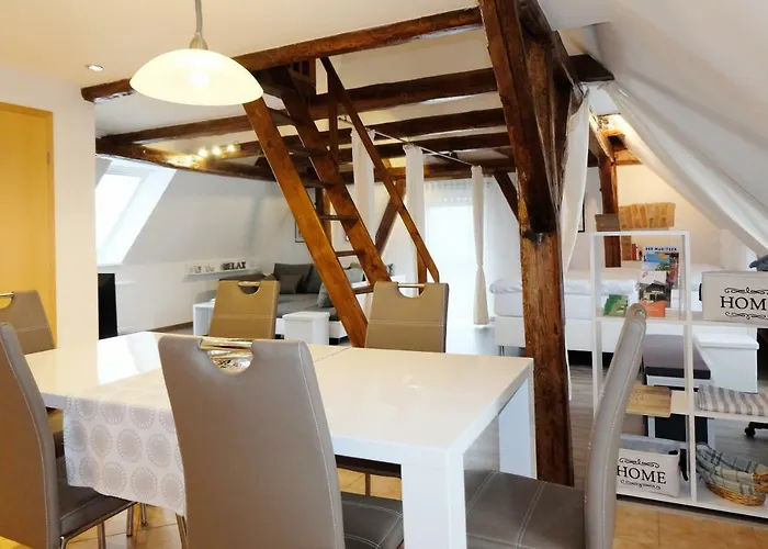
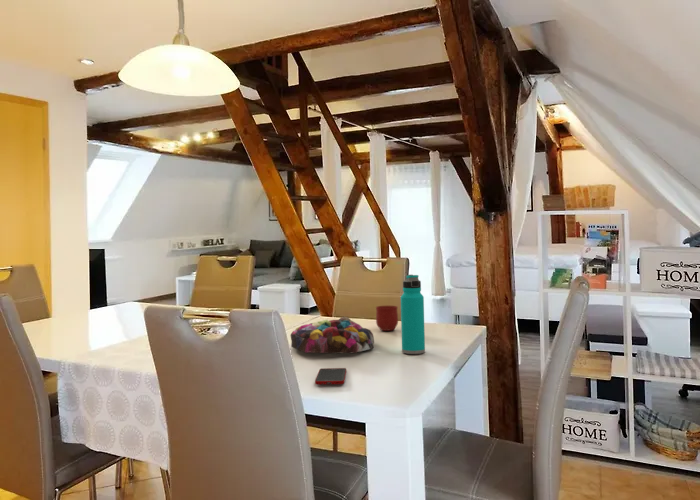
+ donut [289,316,375,354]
+ mug [375,305,399,332]
+ cell phone [314,367,347,386]
+ water bottle [400,274,426,355]
